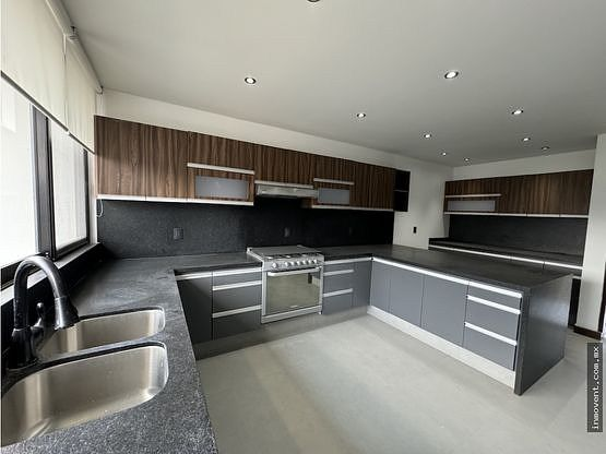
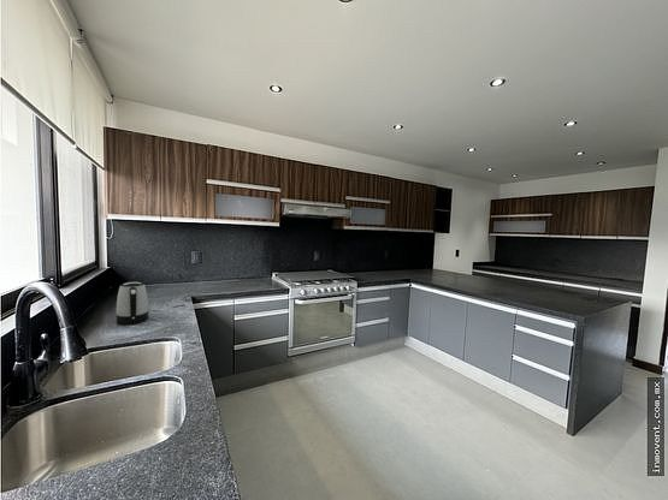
+ kettle [114,281,149,326]
